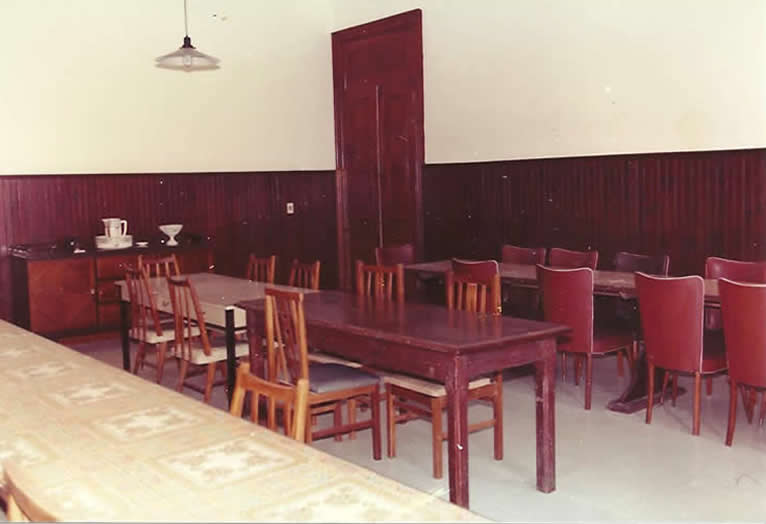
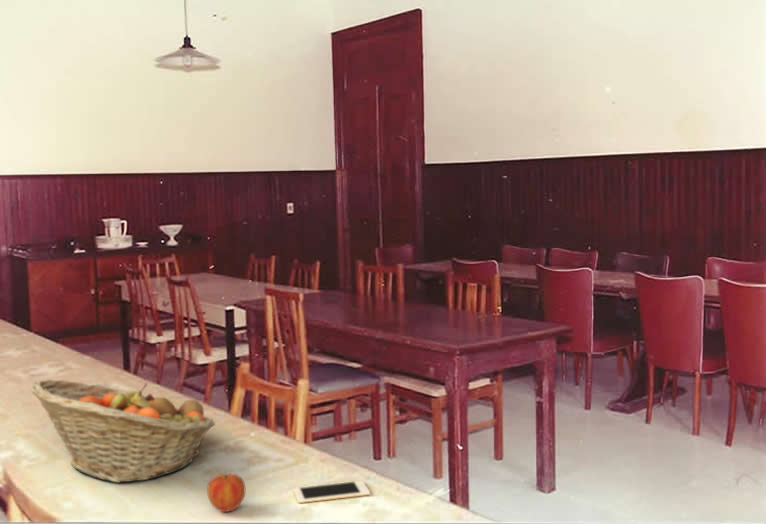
+ apple [206,472,246,513]
+ cell phone [292,480,371,504]
+ fruit basket [30,379,216,484]
